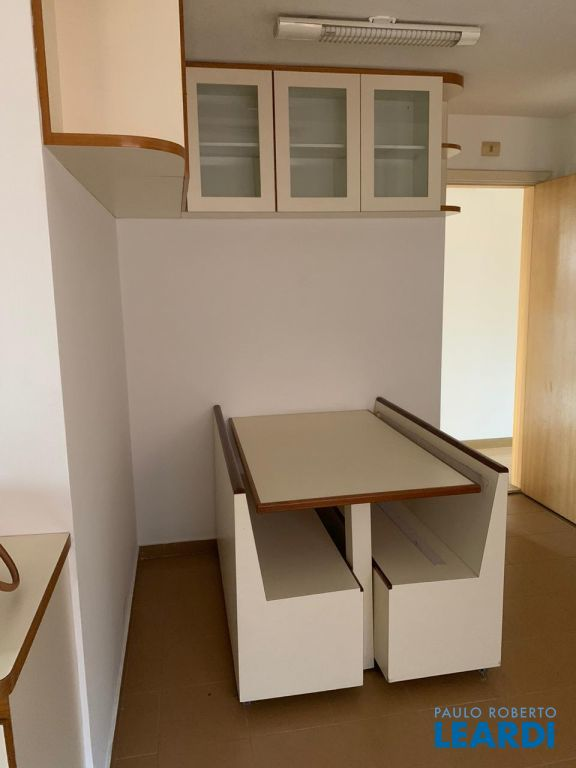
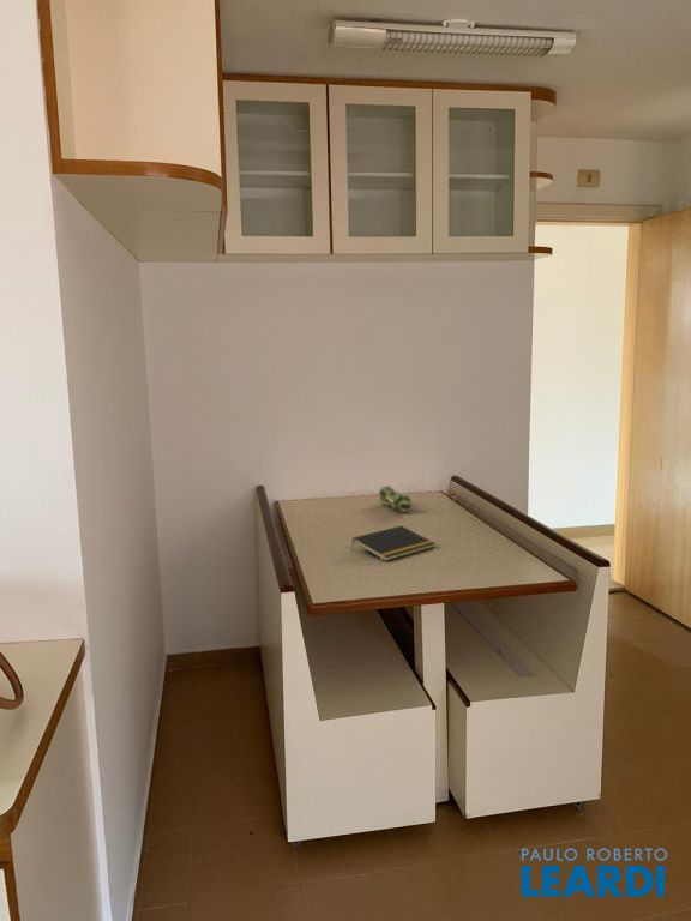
+ pencil case [378,486,413,513]
+ notepad [350,524,437,562]
